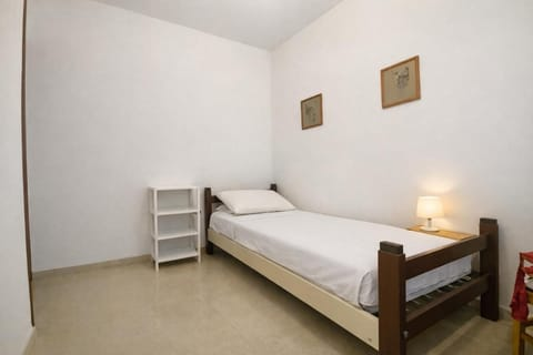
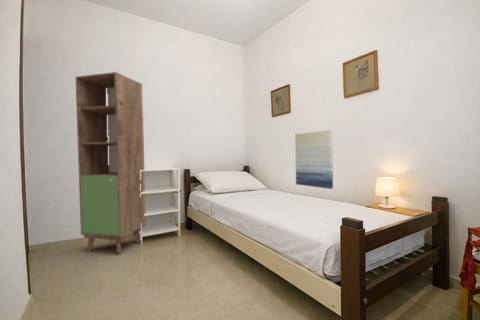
+ wall art [294,129,334,190]
+ cabinet [74,71,147,256]
